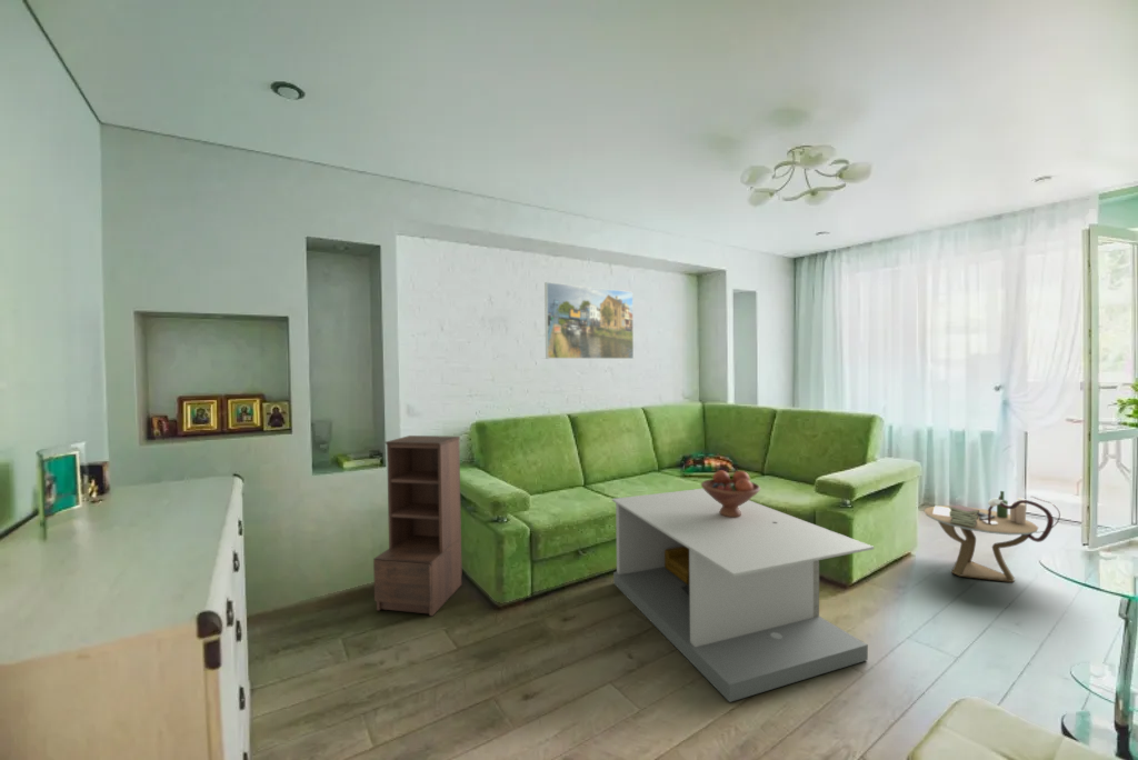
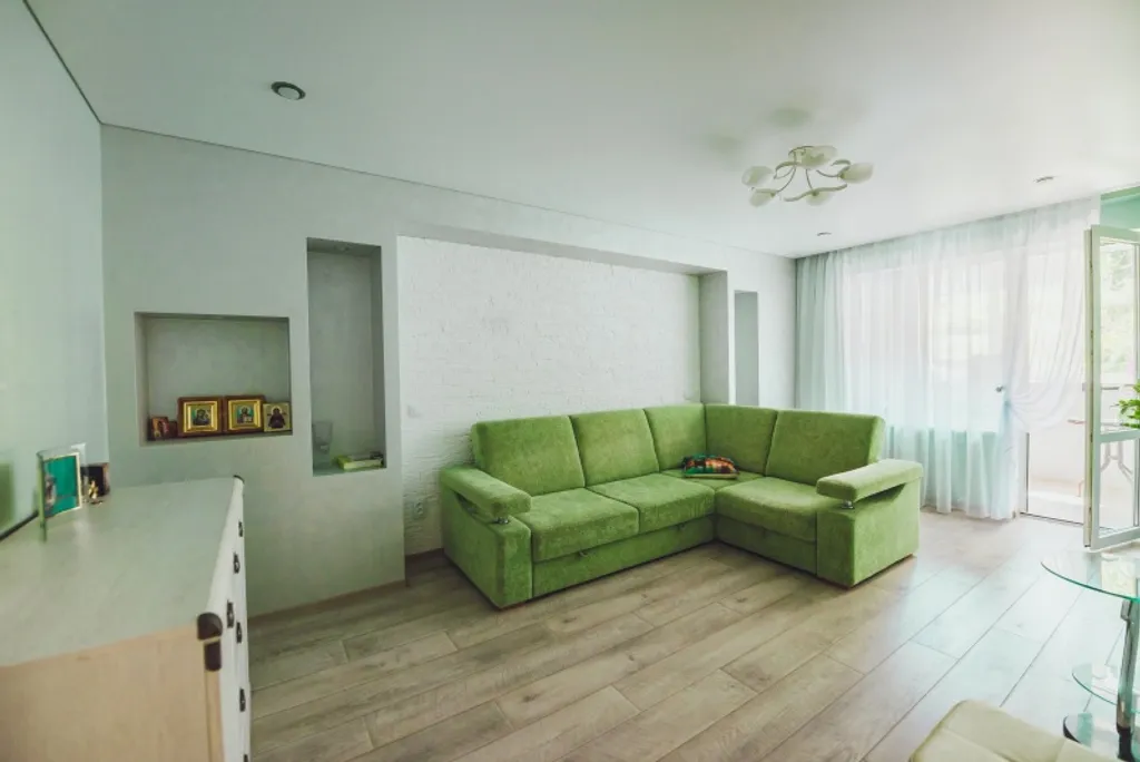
- side table [922,490,1061,583]
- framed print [543,281,635,360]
- bookshelf [372,434,462,617]
- coffee table [611,488,875,703]
- fruit bowl [700,469,761,518]
